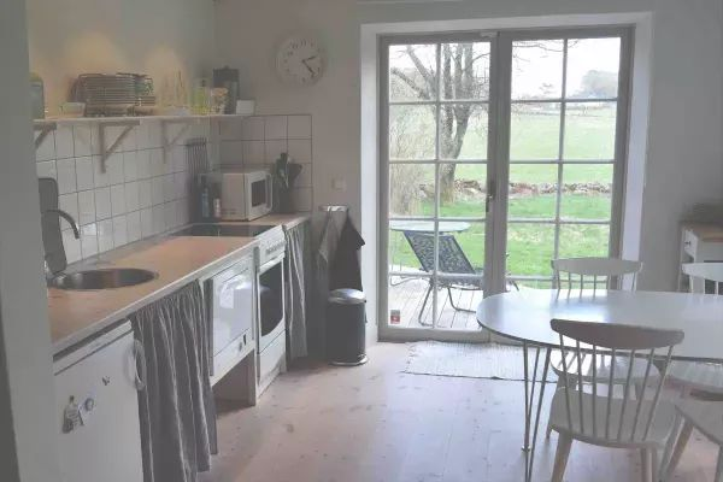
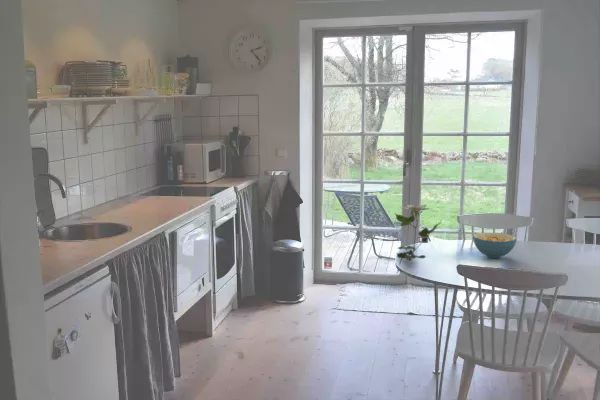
+ cereal bowl [472,232,518,259]
+ flower [394,203,443,266]
